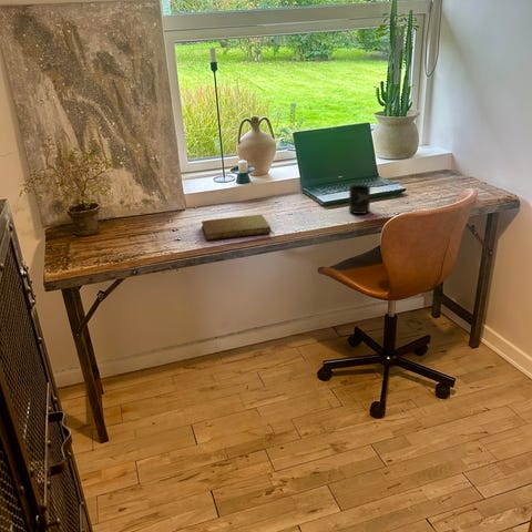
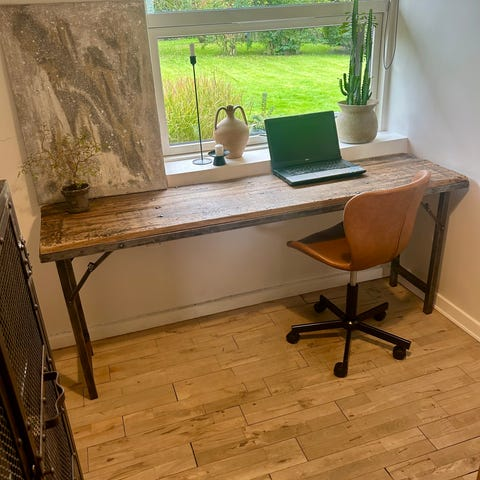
- mug [348,184,371,215]
- notebook [201,214,272,241]
